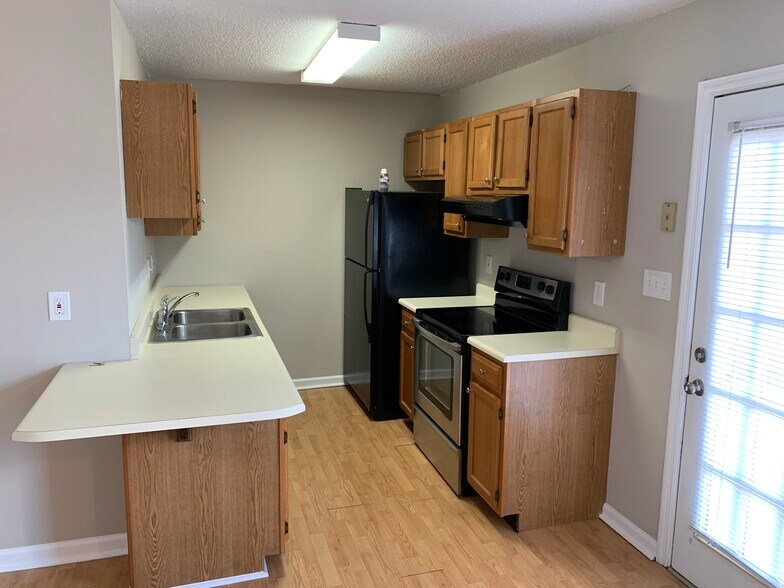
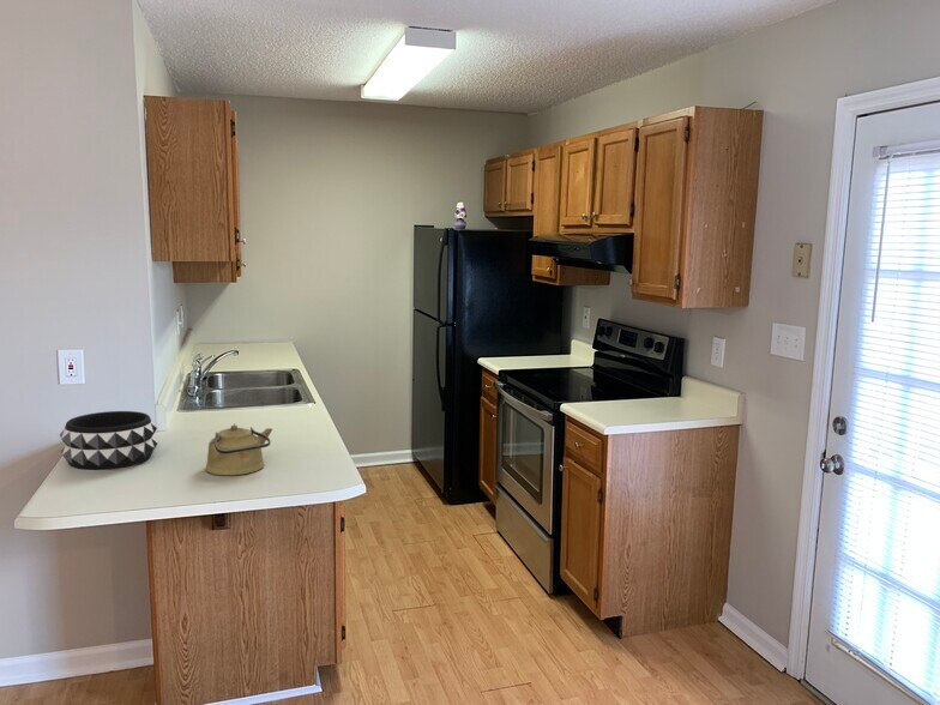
+ decorative bowl [59,410,158,471]
+ kettle [204,422,273,476]
